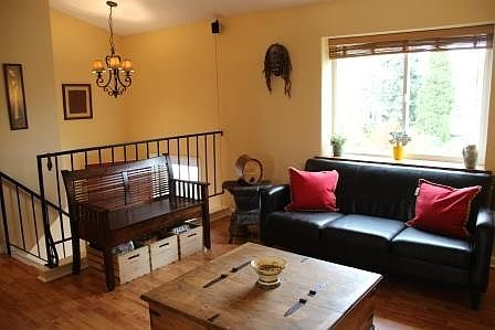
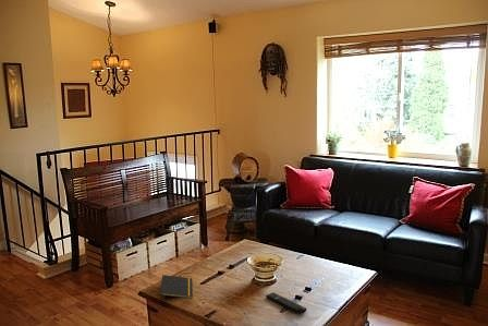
+ notepad [159,274,194,303]
+ remote control [265,291,307,315]
